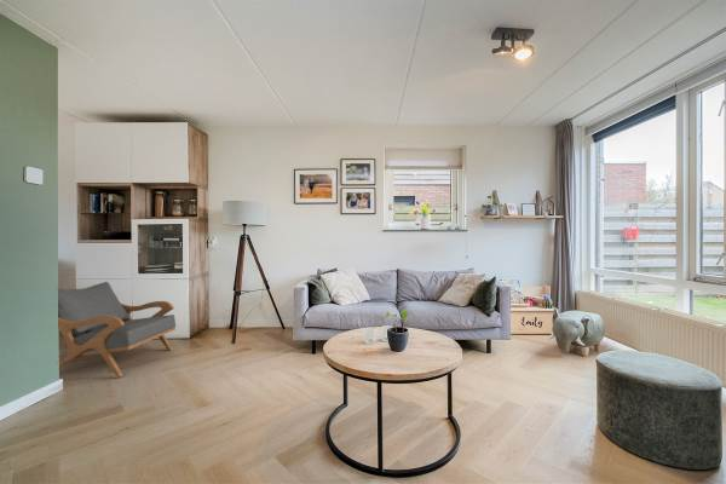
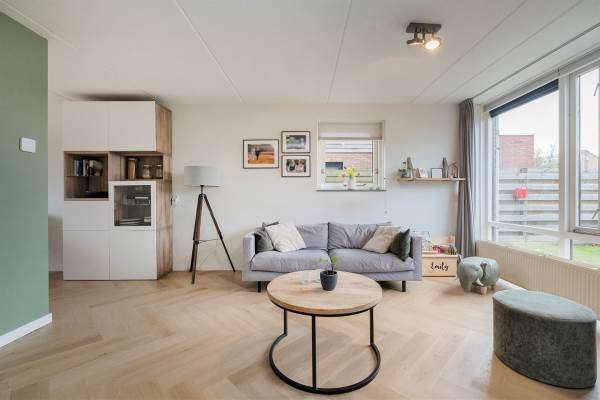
- armchair [57,281,177,379]
